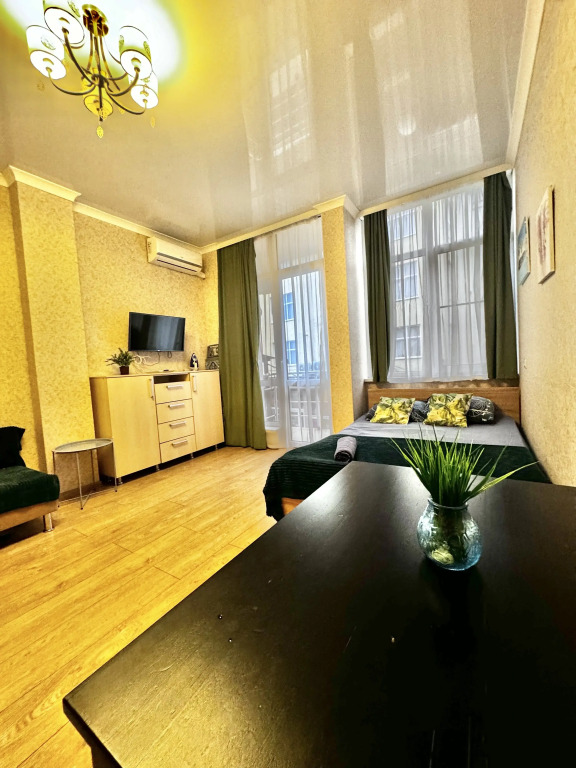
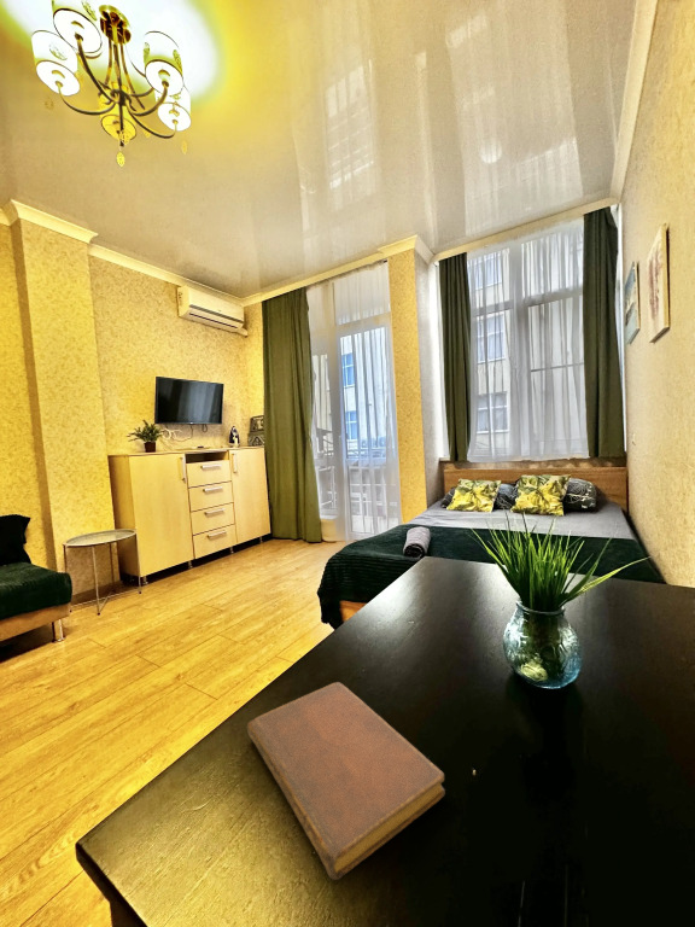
+ notebook [246,681,446,881]
